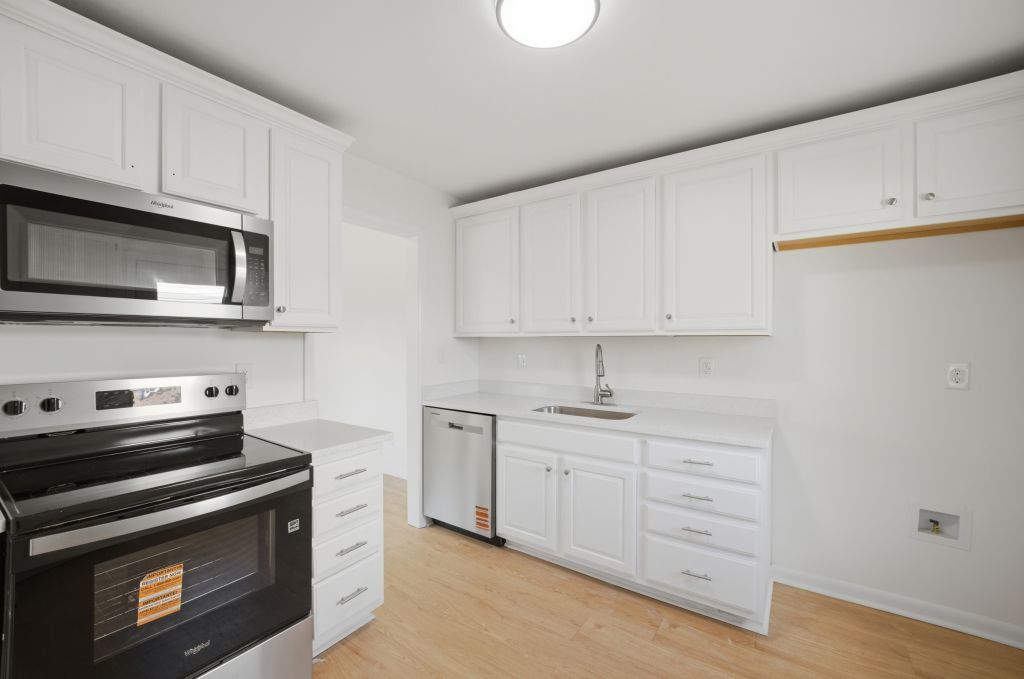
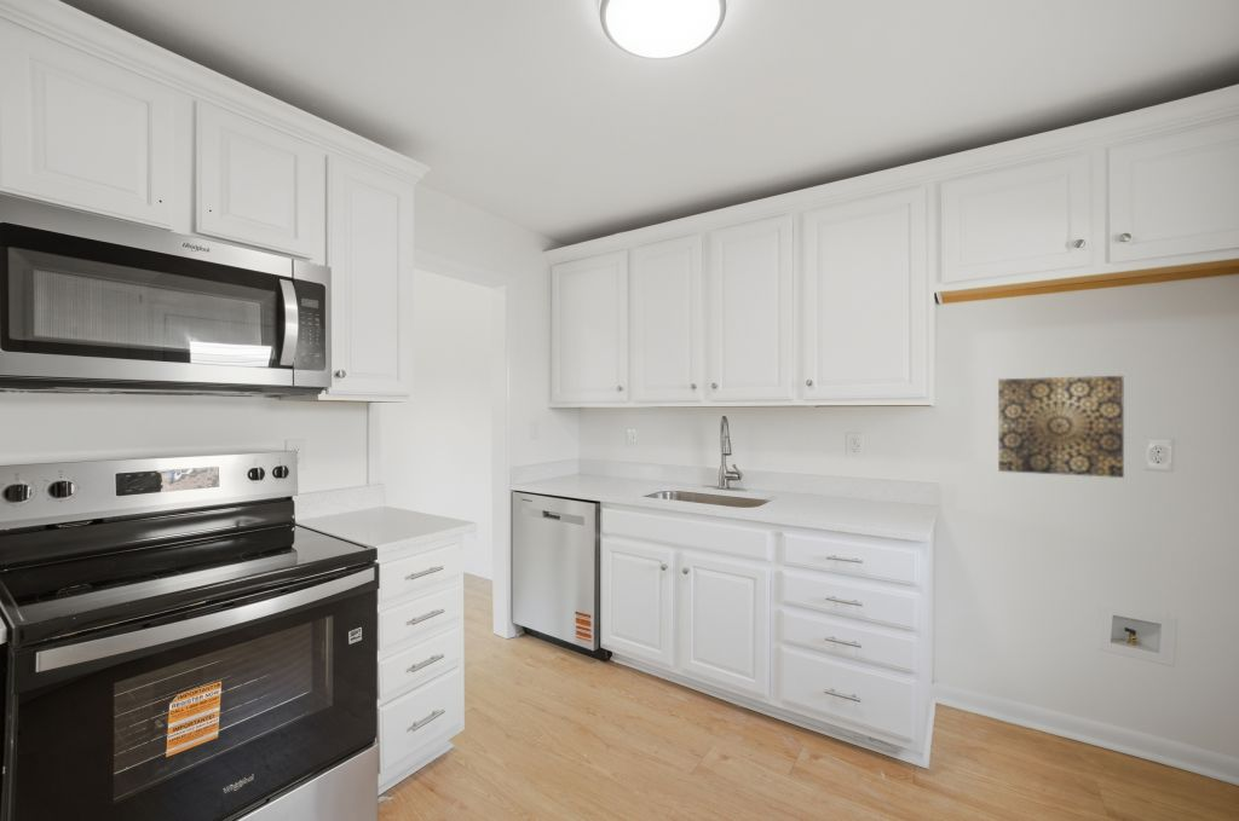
+ wall art [997,375,1125,479]
